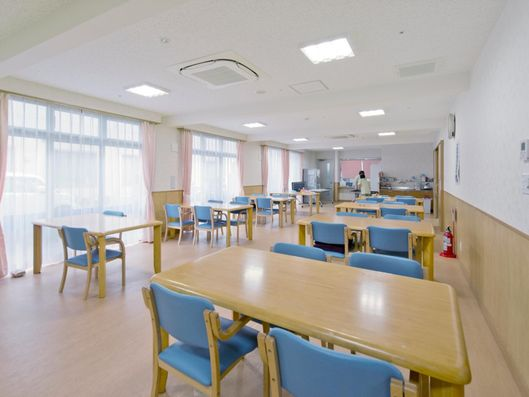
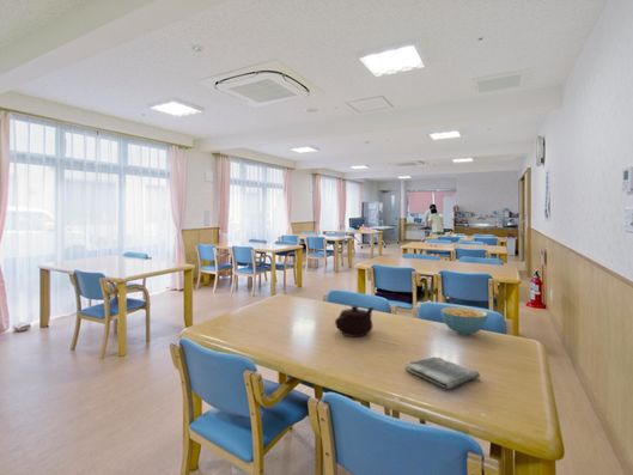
+ cereal bowl [439,306,489,336]
+ dish towel [403,355,481,390]
+ teapot [334,305,376,337]
